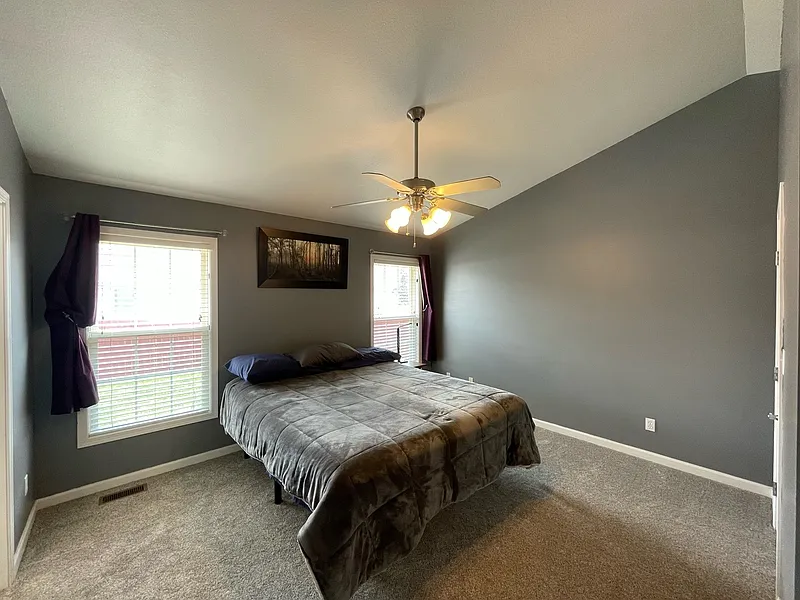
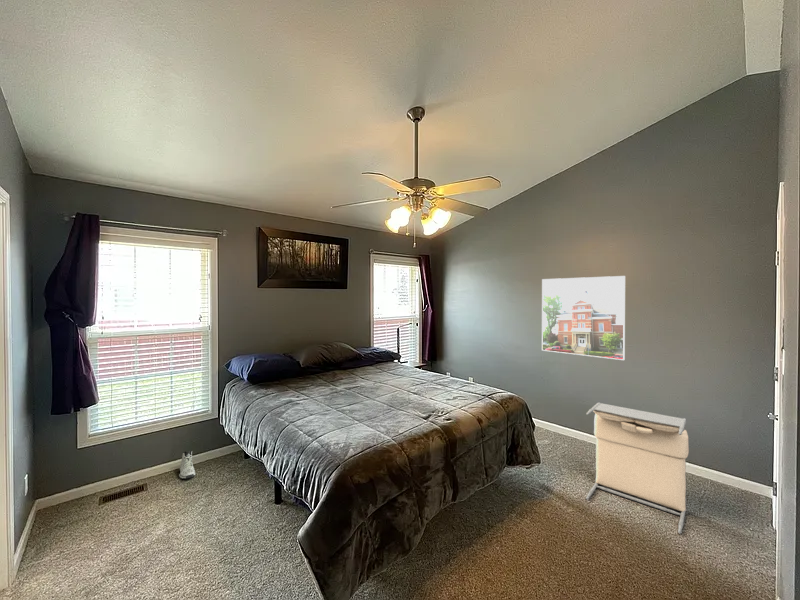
+ laundry hamper [585,402,690,535]
+ sneaker [178,450,196,480]
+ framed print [541,275,626,361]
